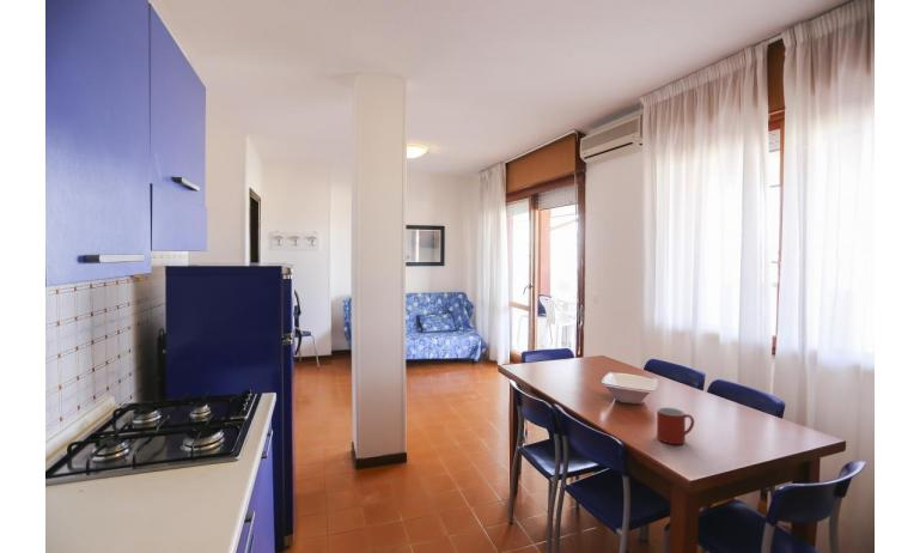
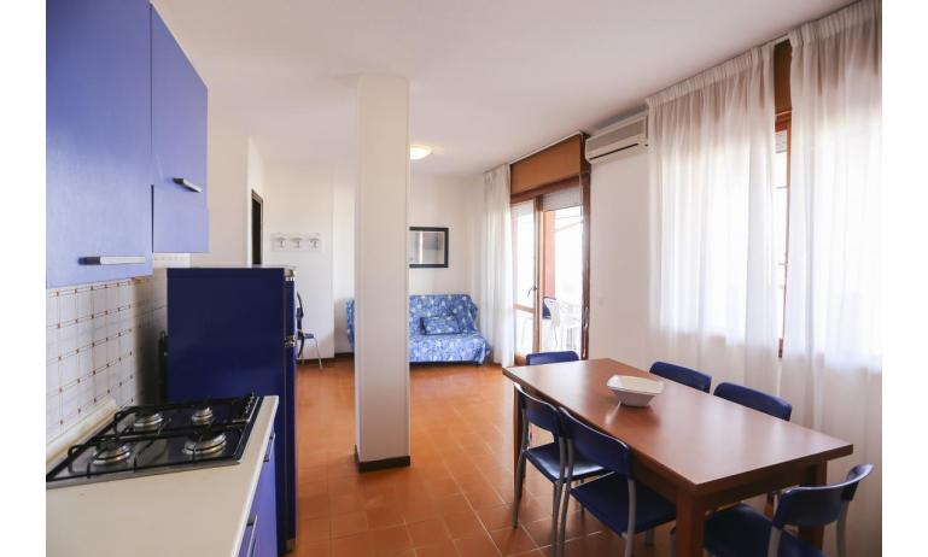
- mug [656,406,695,445]
